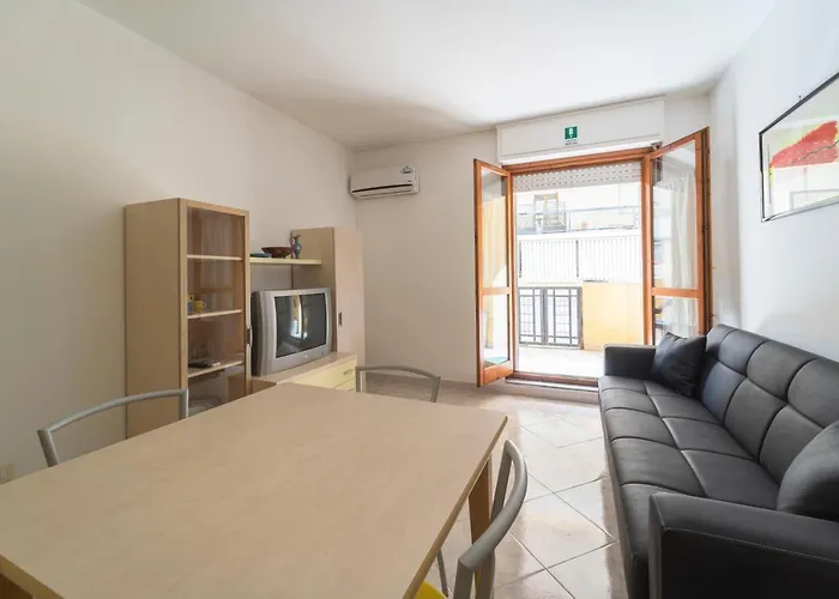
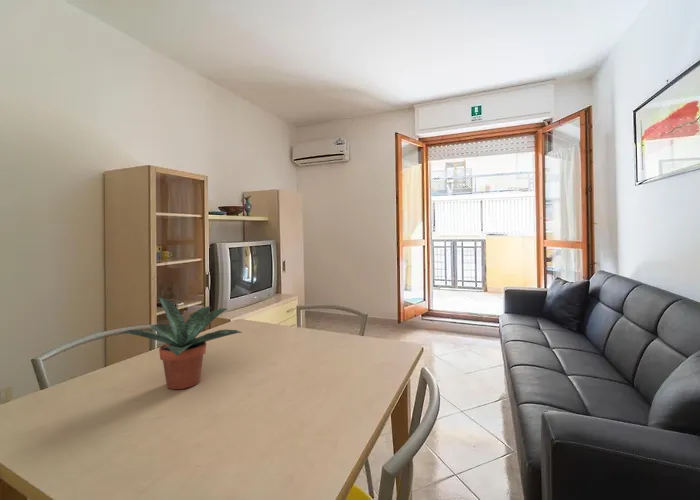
+ potted plant [122,296,244,390]
